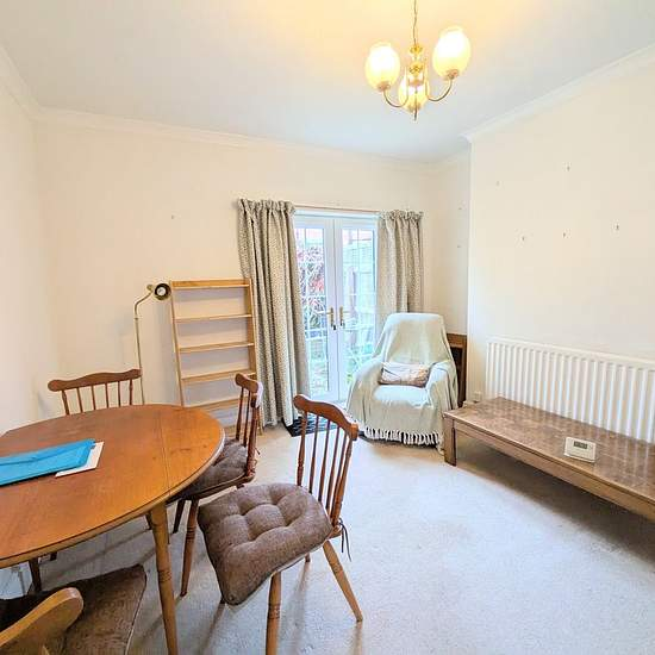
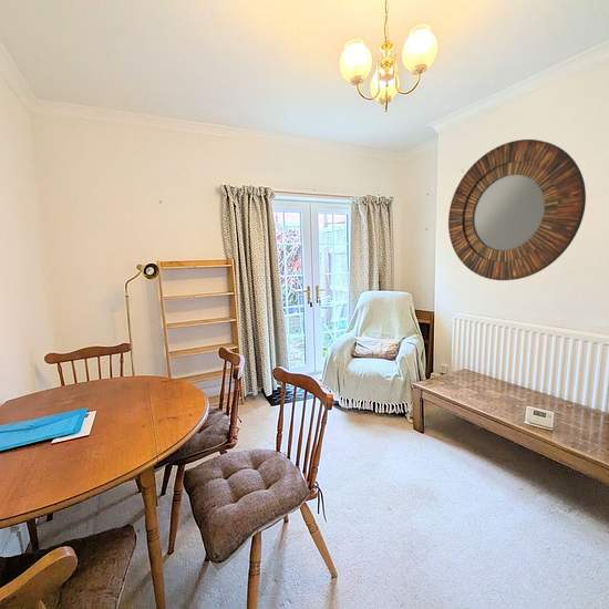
+ home mirror [447,138,587,281]
